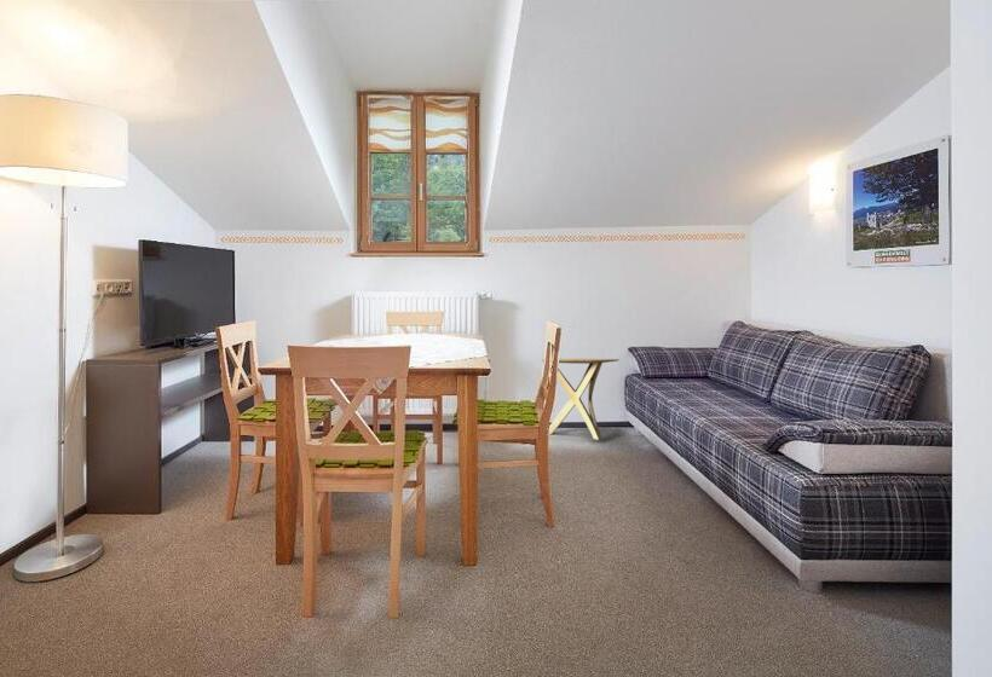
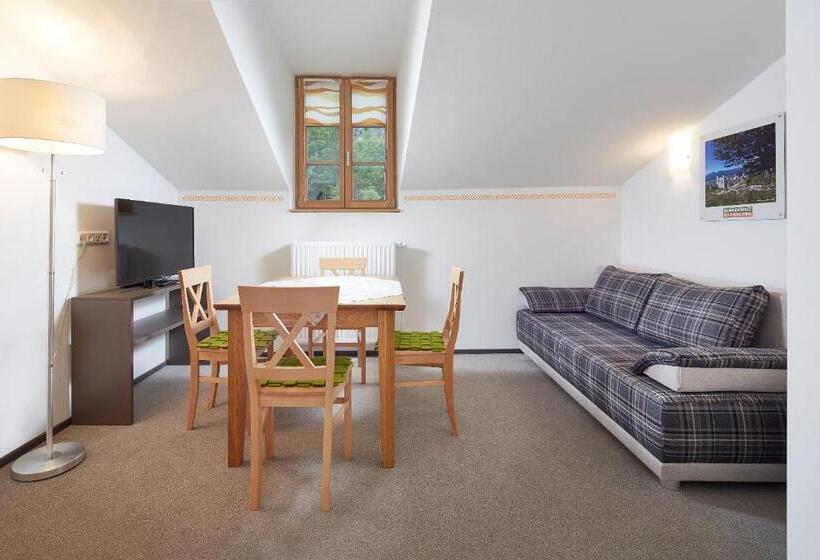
- side table [541,358,619,441]
